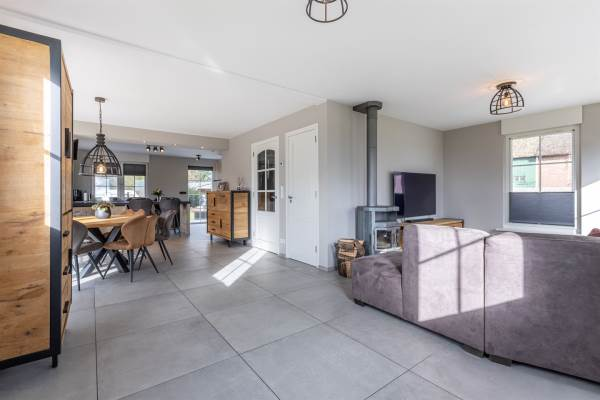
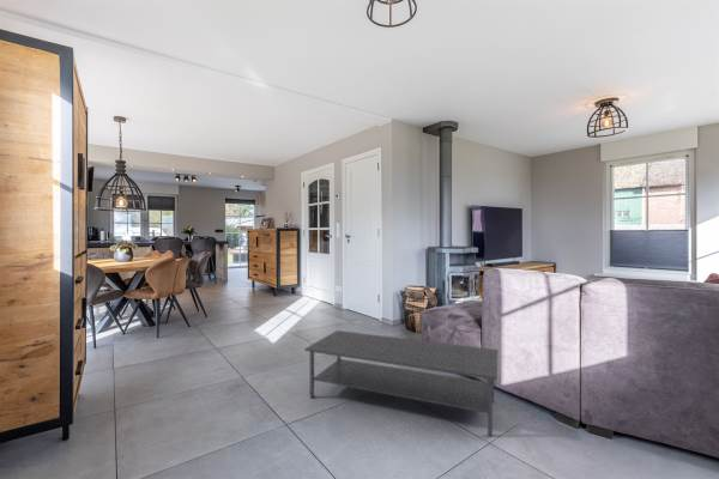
+ coffee table [303,329,500,437]
